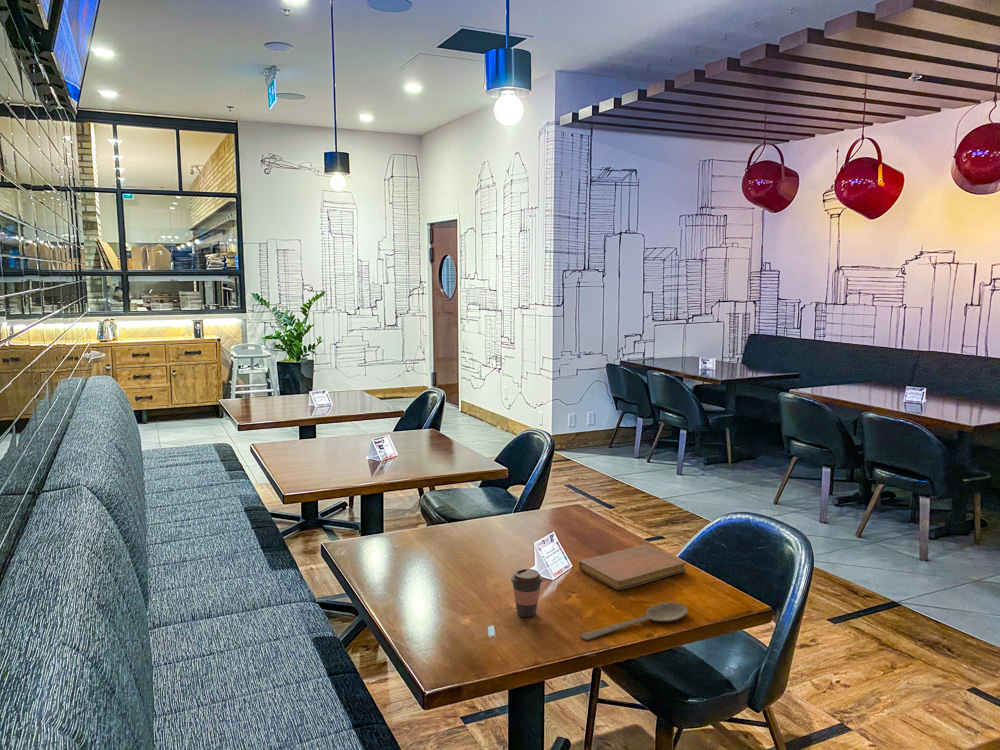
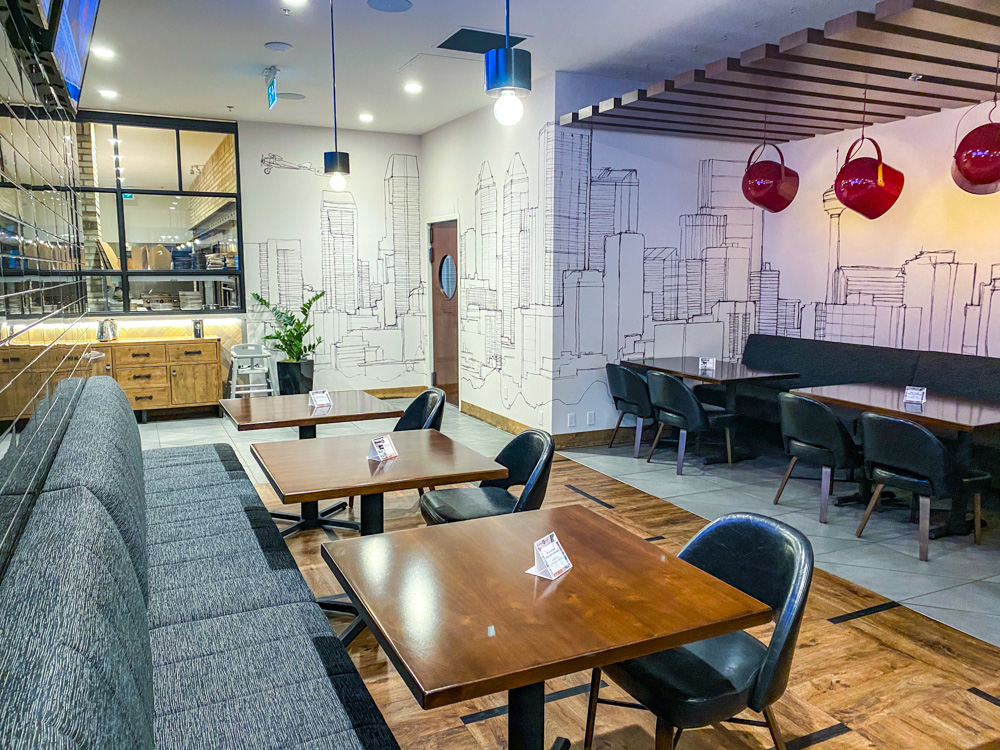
- wooden spoon [580,602,689,641]
- coffee cup [510,568,544,618]
- notebook [578,543,687,591]
